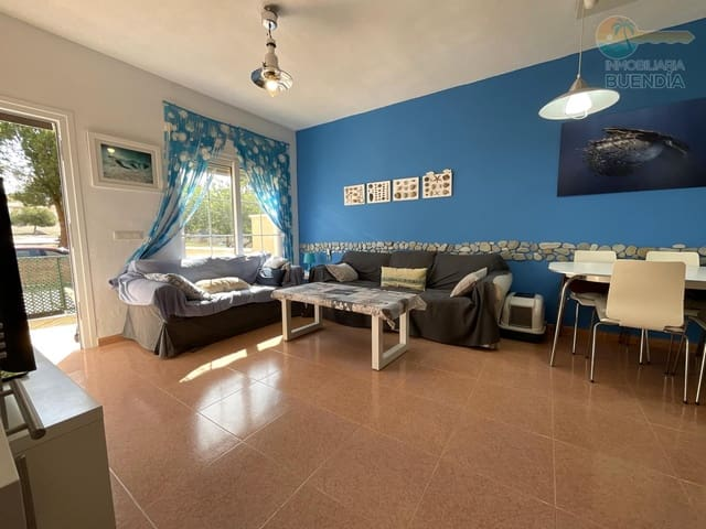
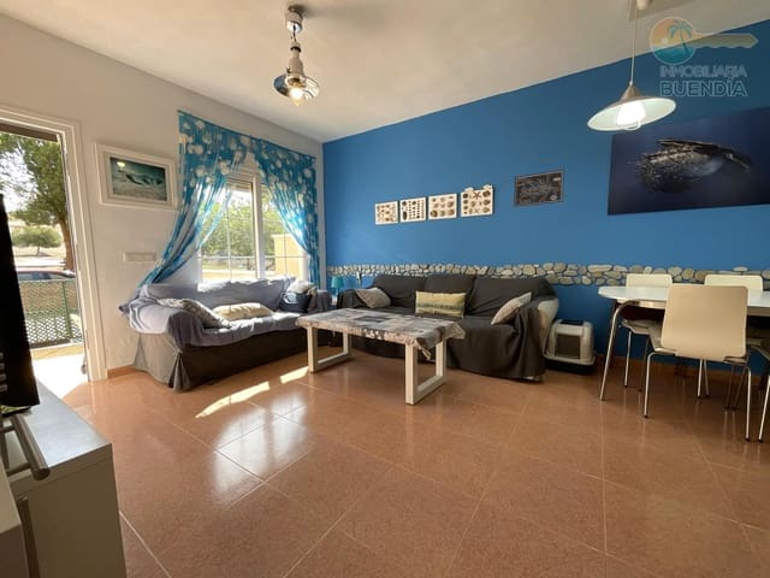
+ wall art [513,169,565,208]
